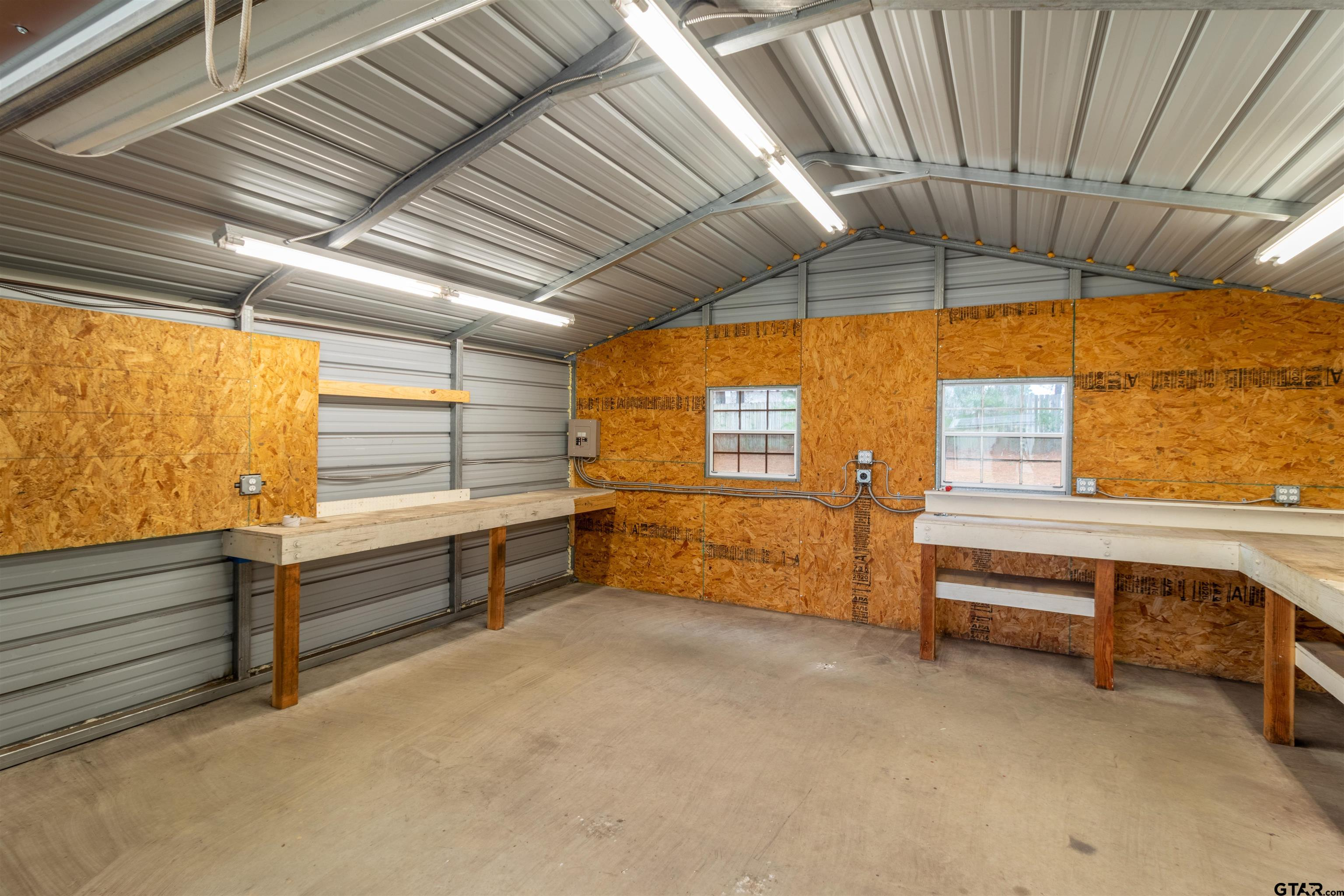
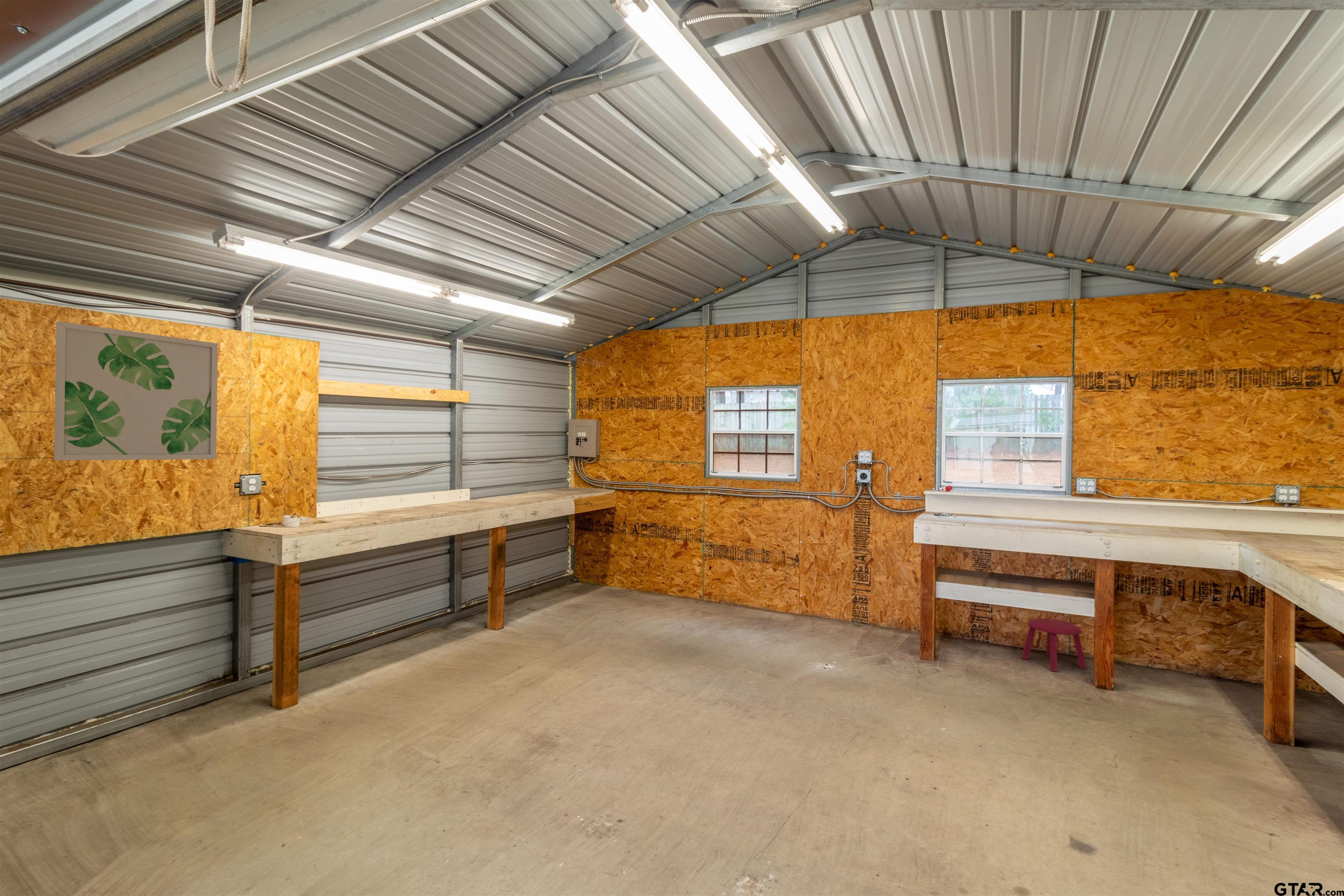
+ wall art [54,321,218,461]
+ stool [1021,618,1087,672]
